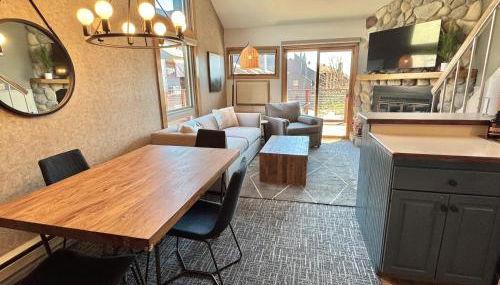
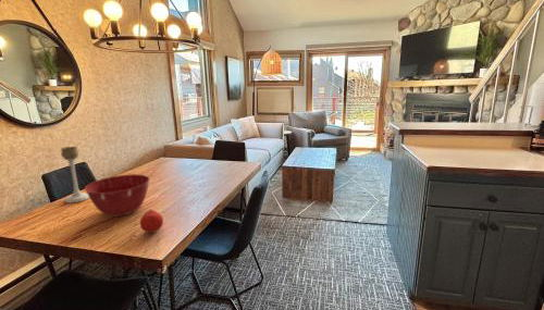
+ candle holder [60,146,90,203]
+ mixing bowl [84,173,150,218]
+ fruit [139,209,164,234]
